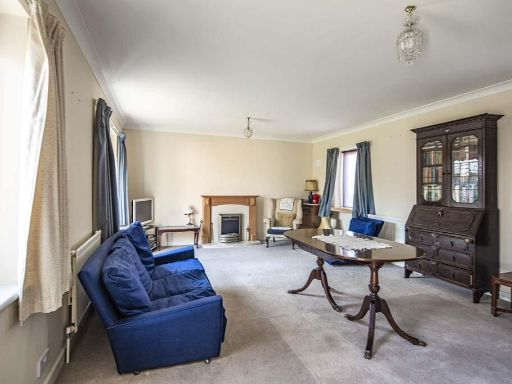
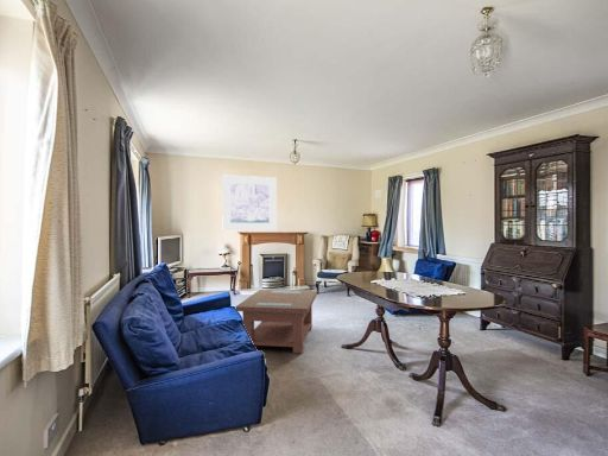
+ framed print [221,173,278,232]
+ coffee table [234,289,318,355]
